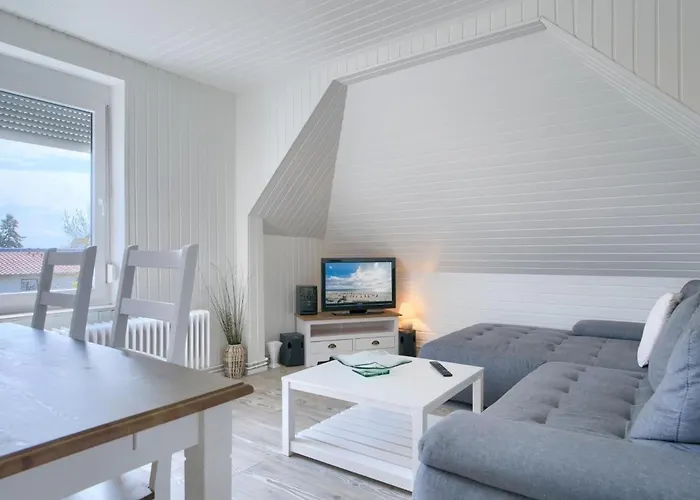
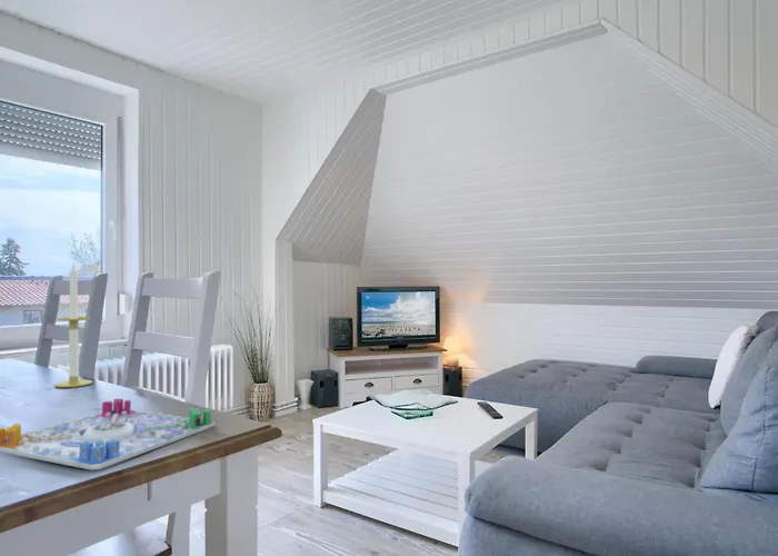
+ candle [54,264,93,388]
+ board game [0,398,216,471]
